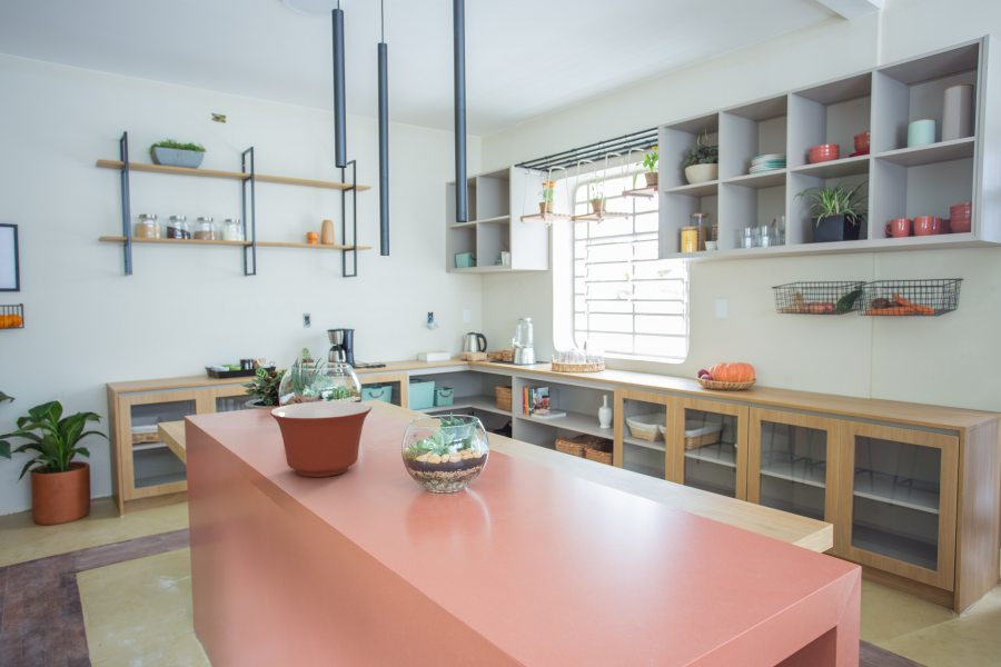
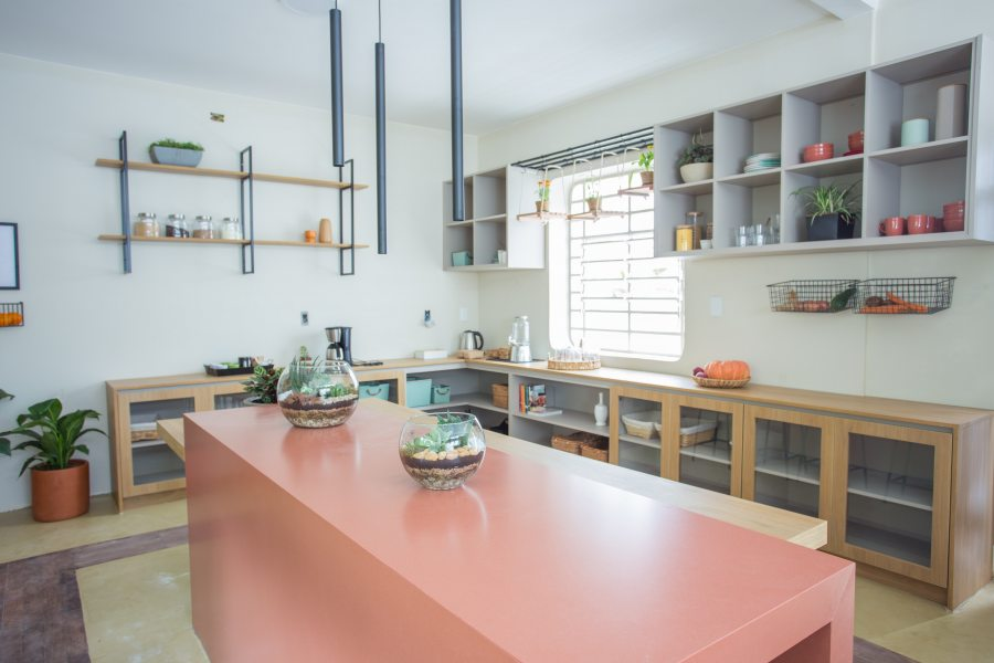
- mixing bowl [269,400,373,478]
